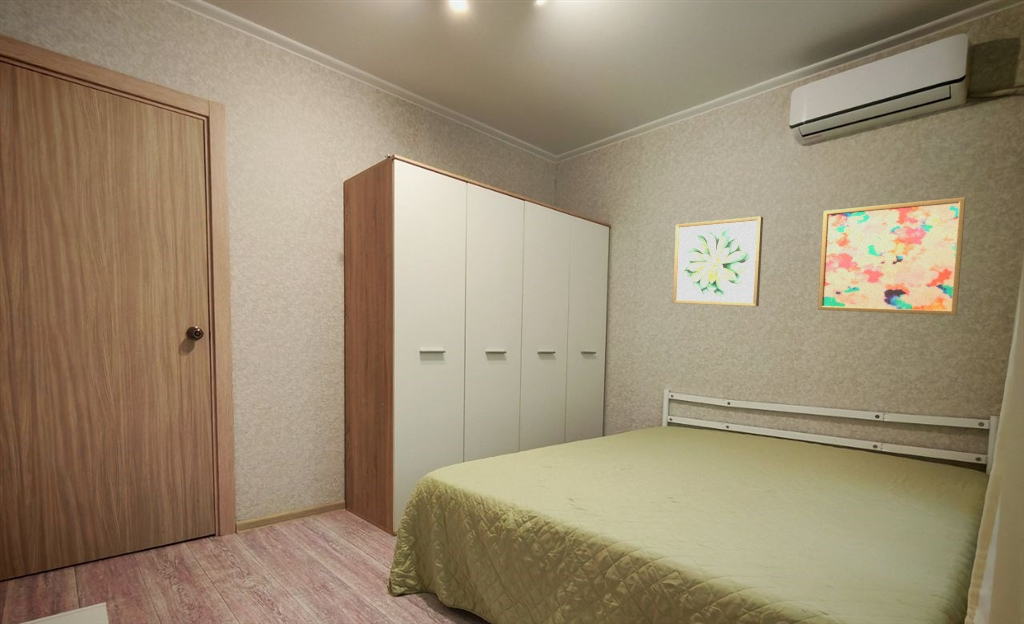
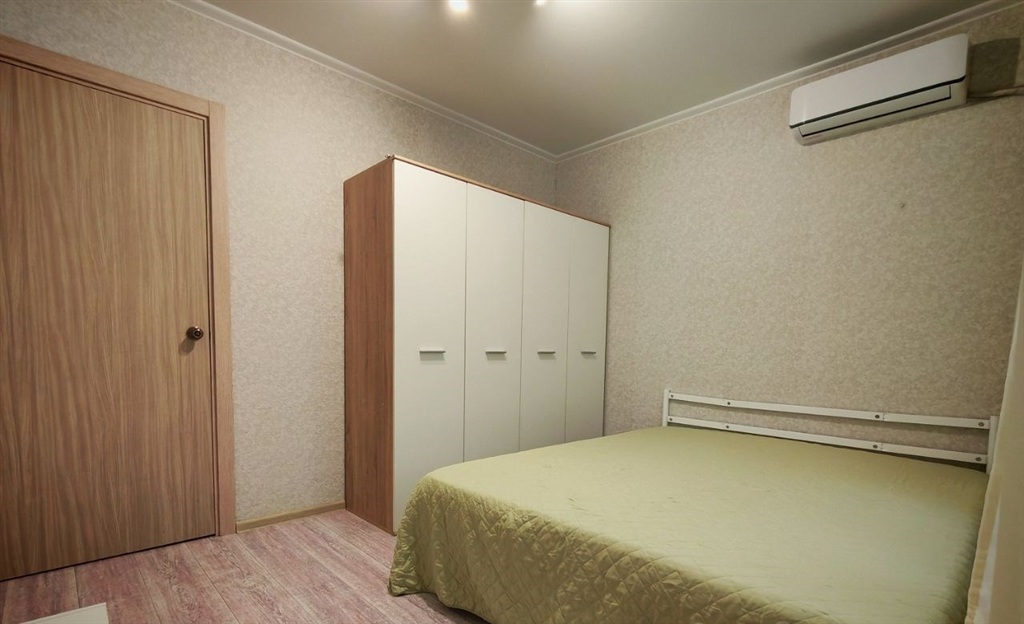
- wall art [672,215,764,307]
- wall art [817,196,967,316]
